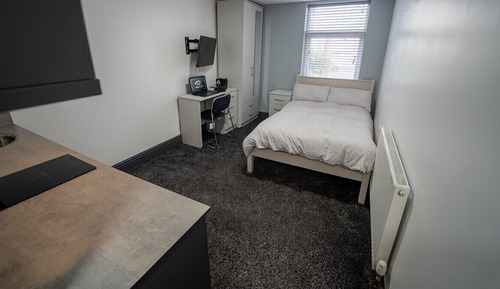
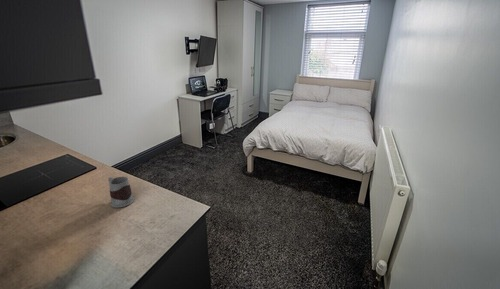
+ mug [107,176,135,209]
